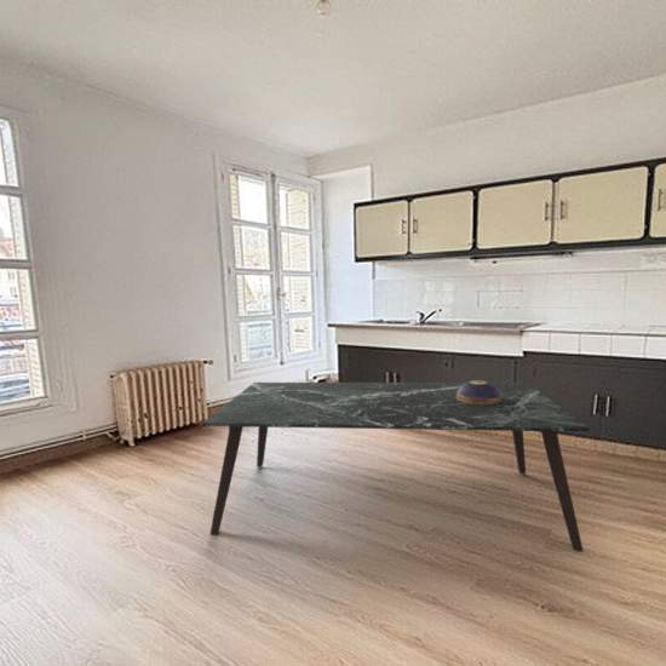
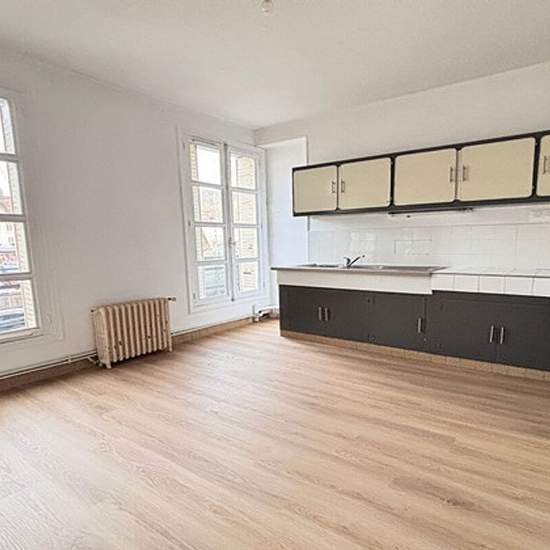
- decorative bowl [457,379,501,404]
- dining table [201,381,591,553]
